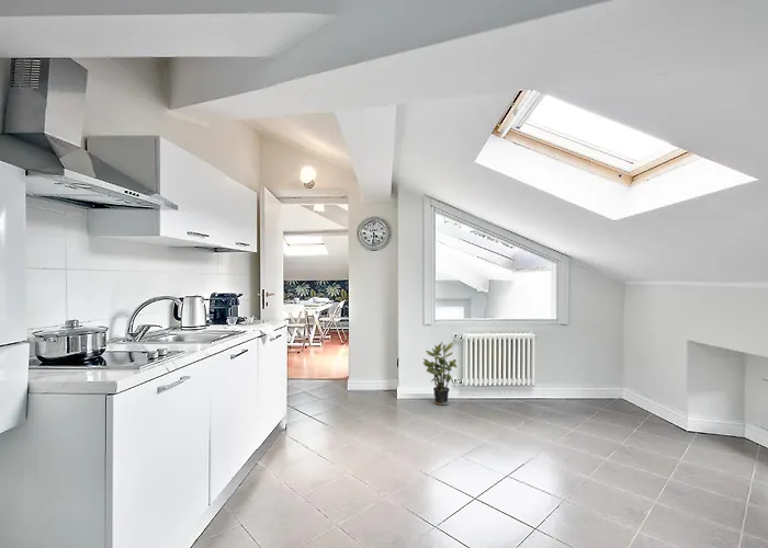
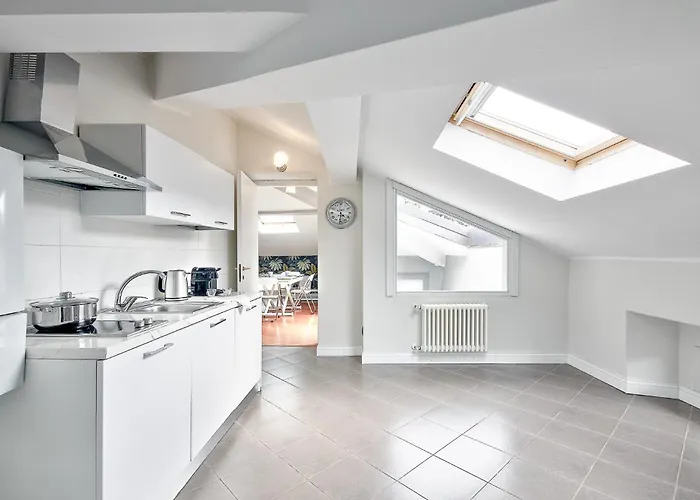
- potted plant [422,340,459,407]
